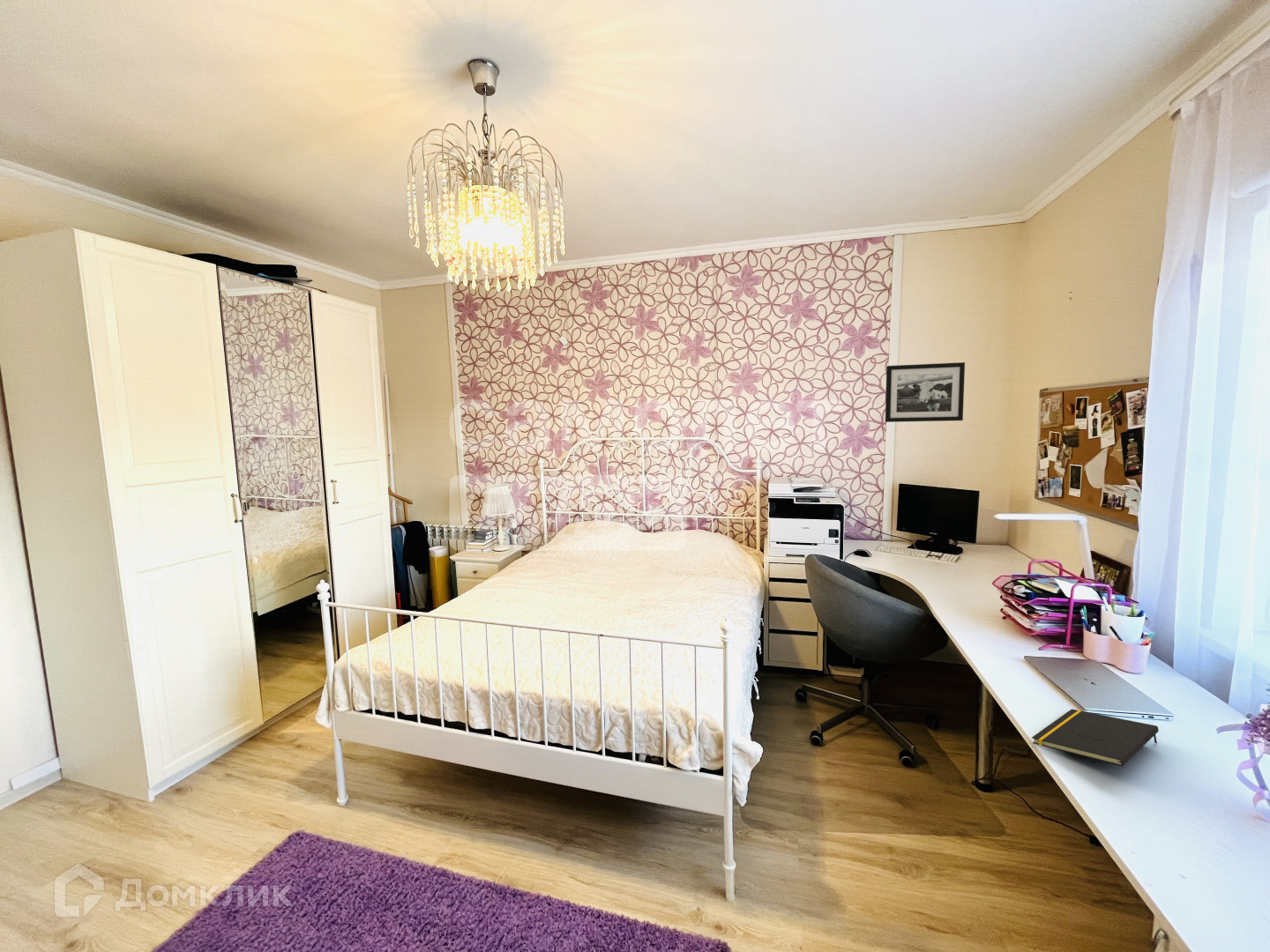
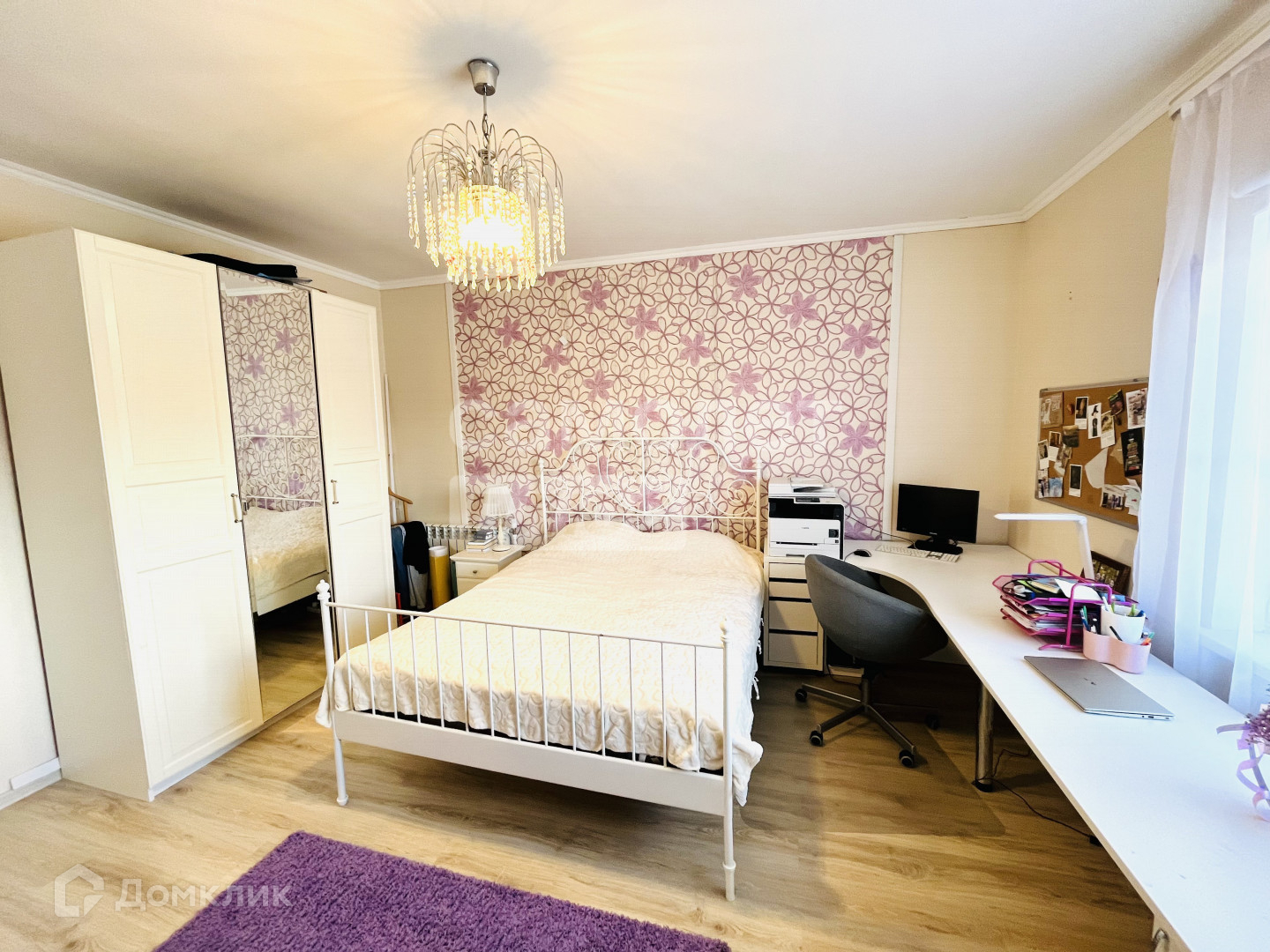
- notepad [1031,708,1160,767]
- picture frame [885,361,966,423]
